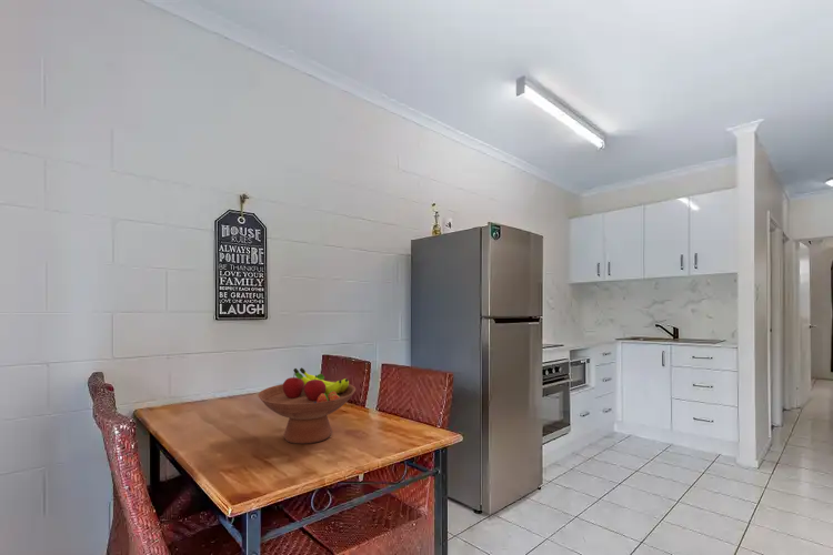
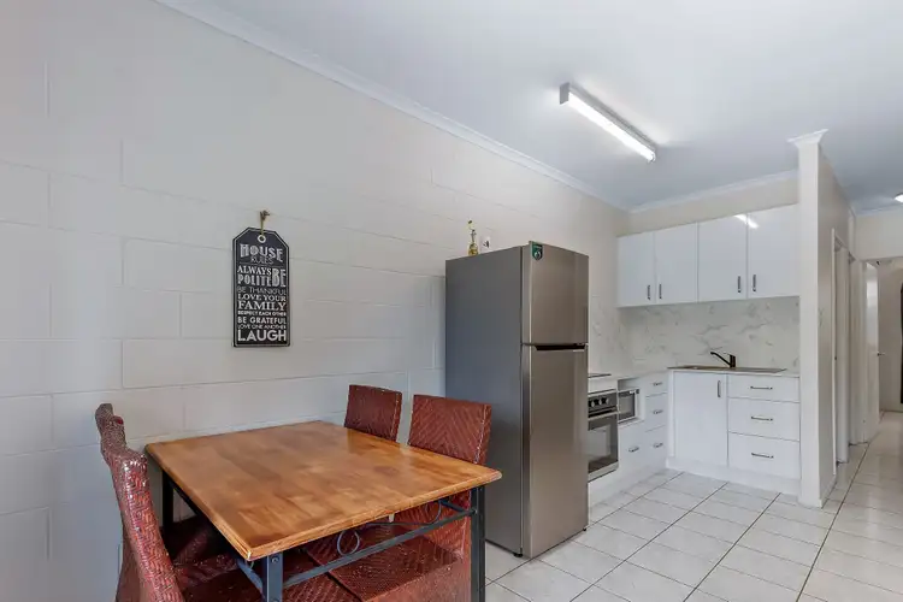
- fruit bowl [258,366,357,445]
